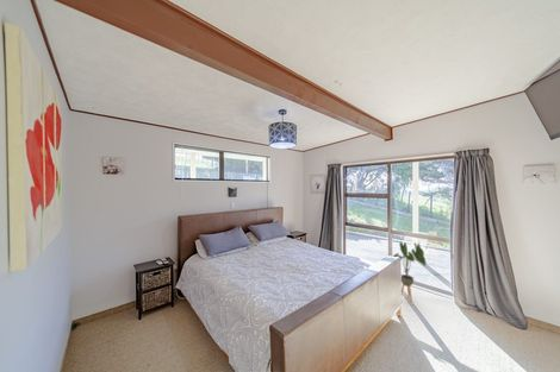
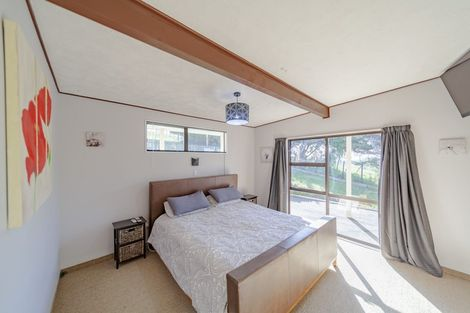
- house plant [392,241,428,302]
